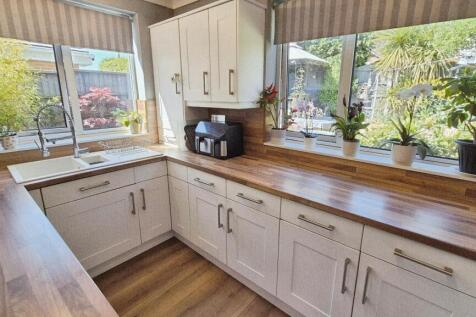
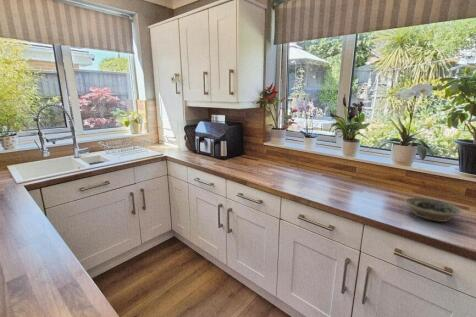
+ bowl [404,196,463,223]
